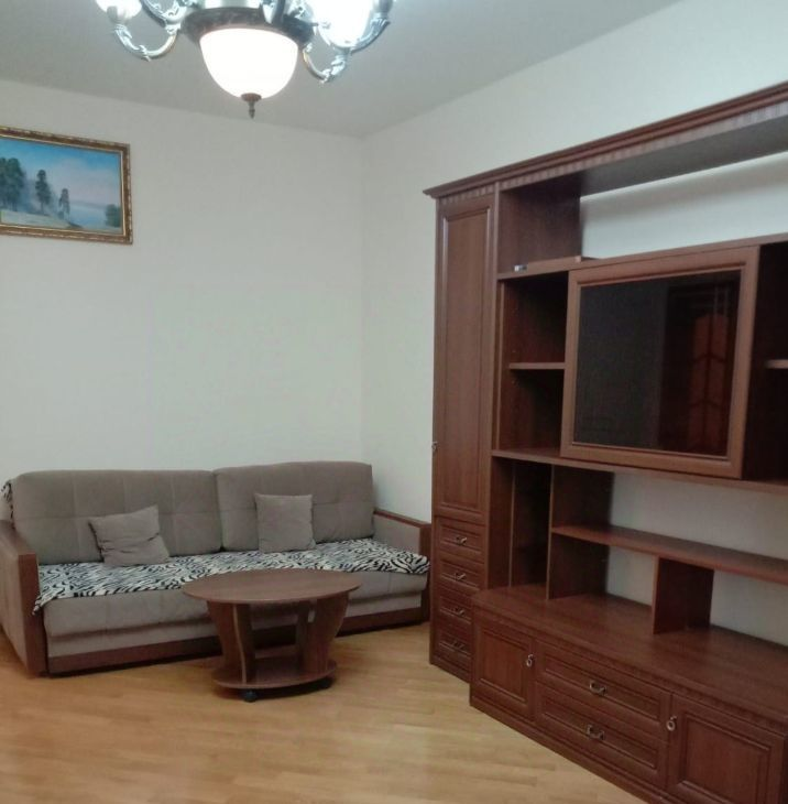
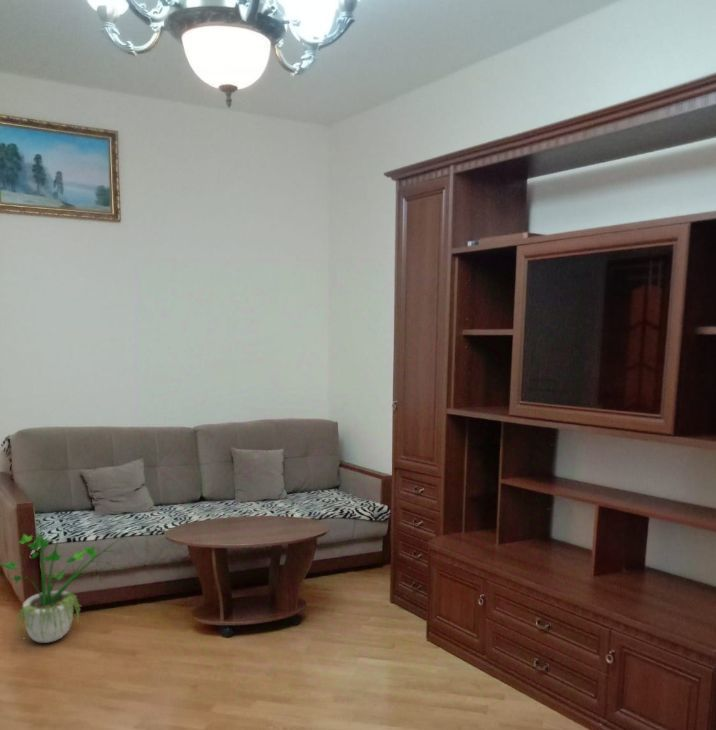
+ potted plant [0,514,130,644]
